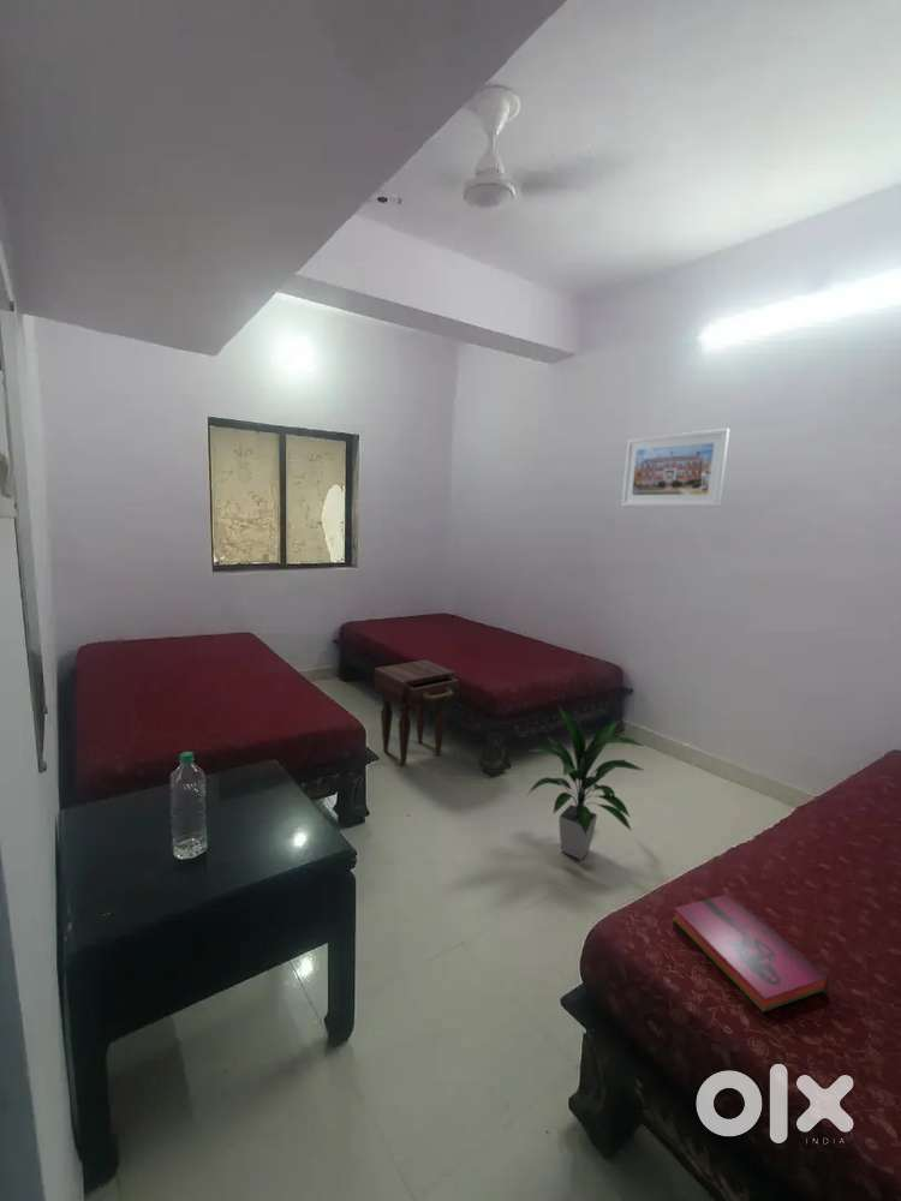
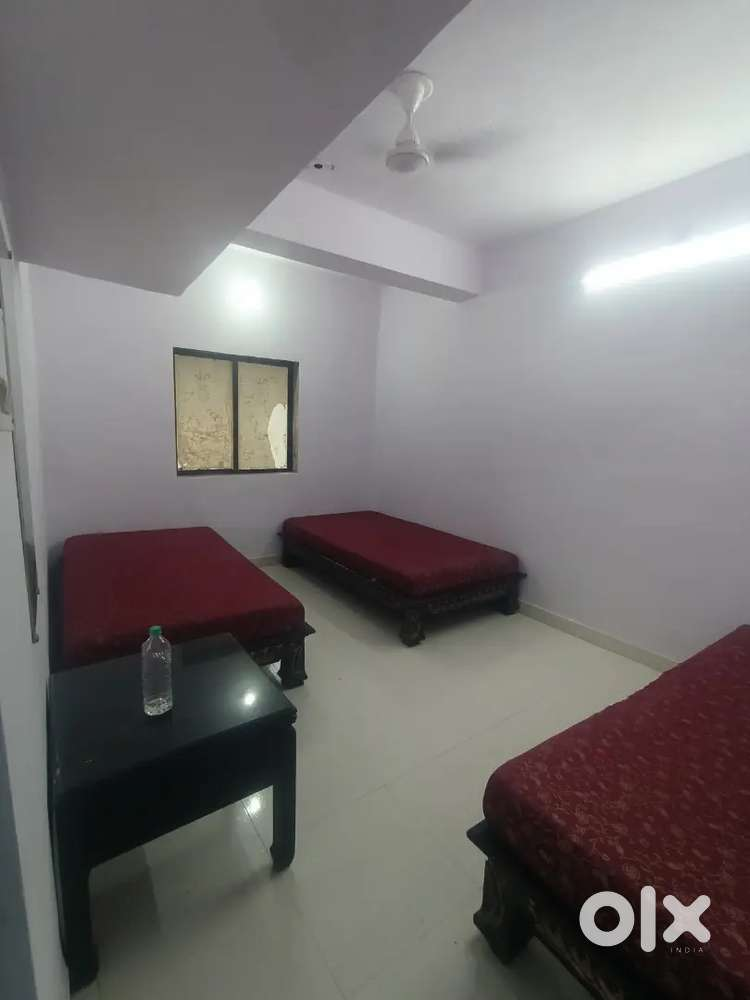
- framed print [620,428,730,508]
- indoor plant [525,705,648,861]
- nightstand [372,658,460,767]
- hardback book [672,892,829,1014]
